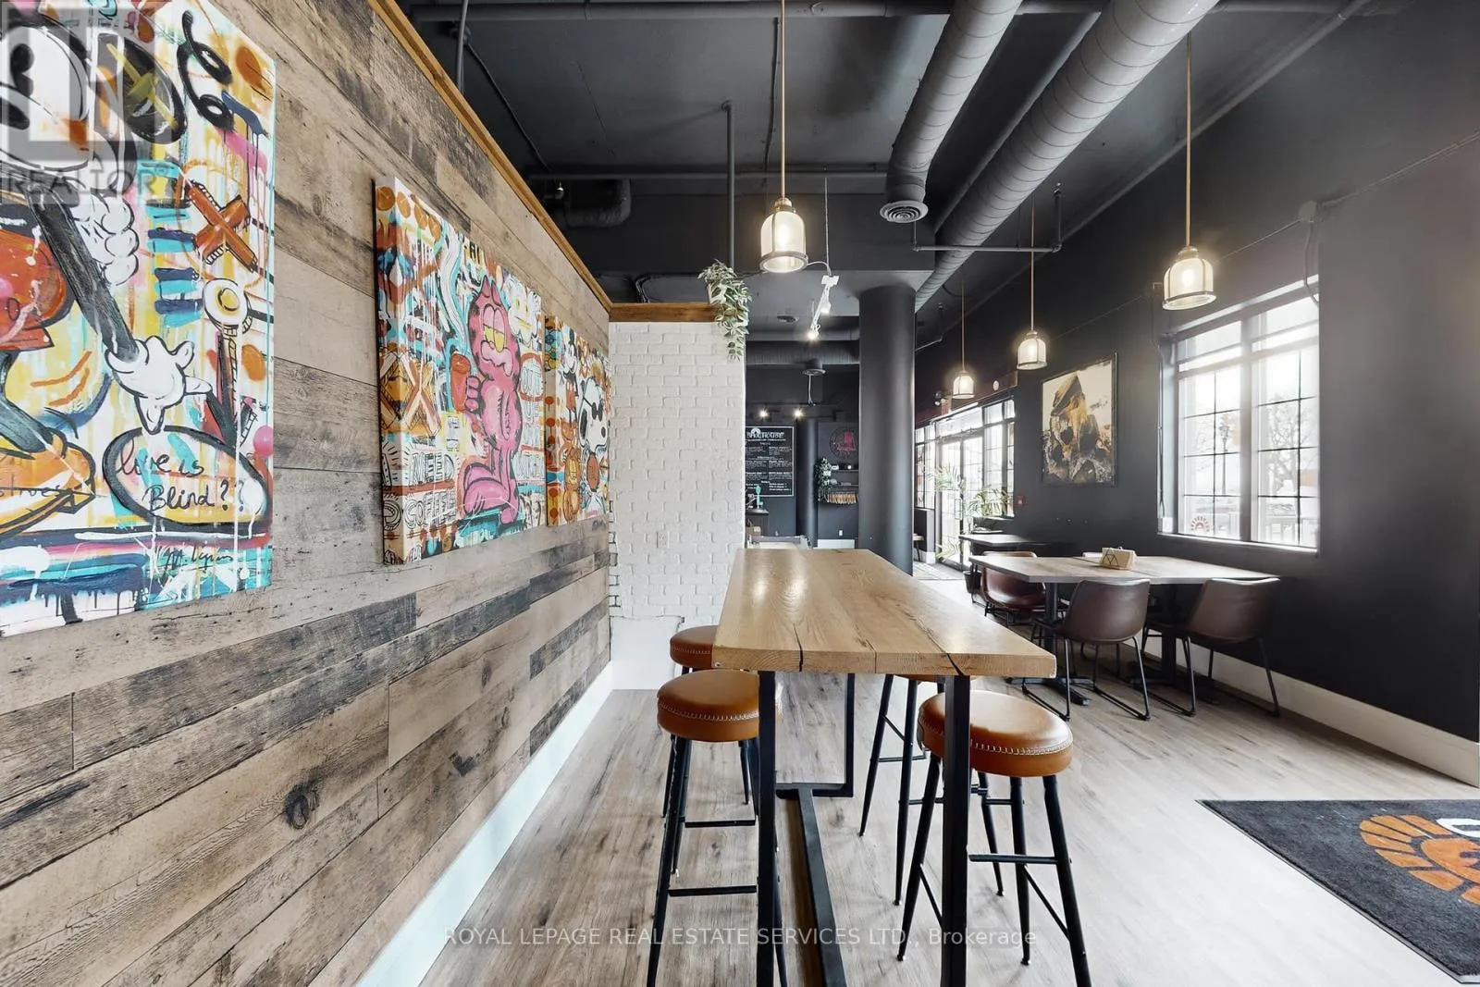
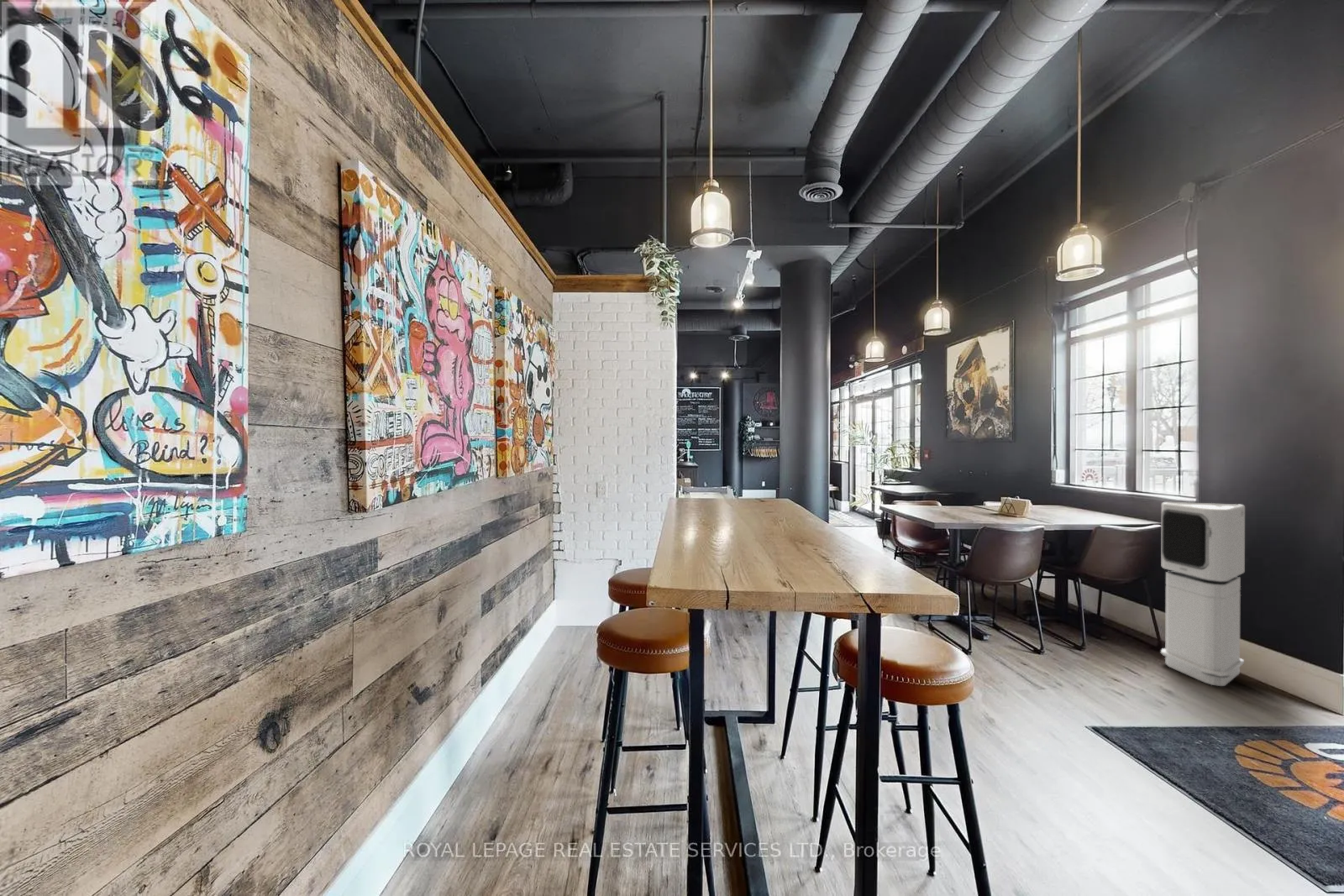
+ air purifier [1160,501,1246,687]
